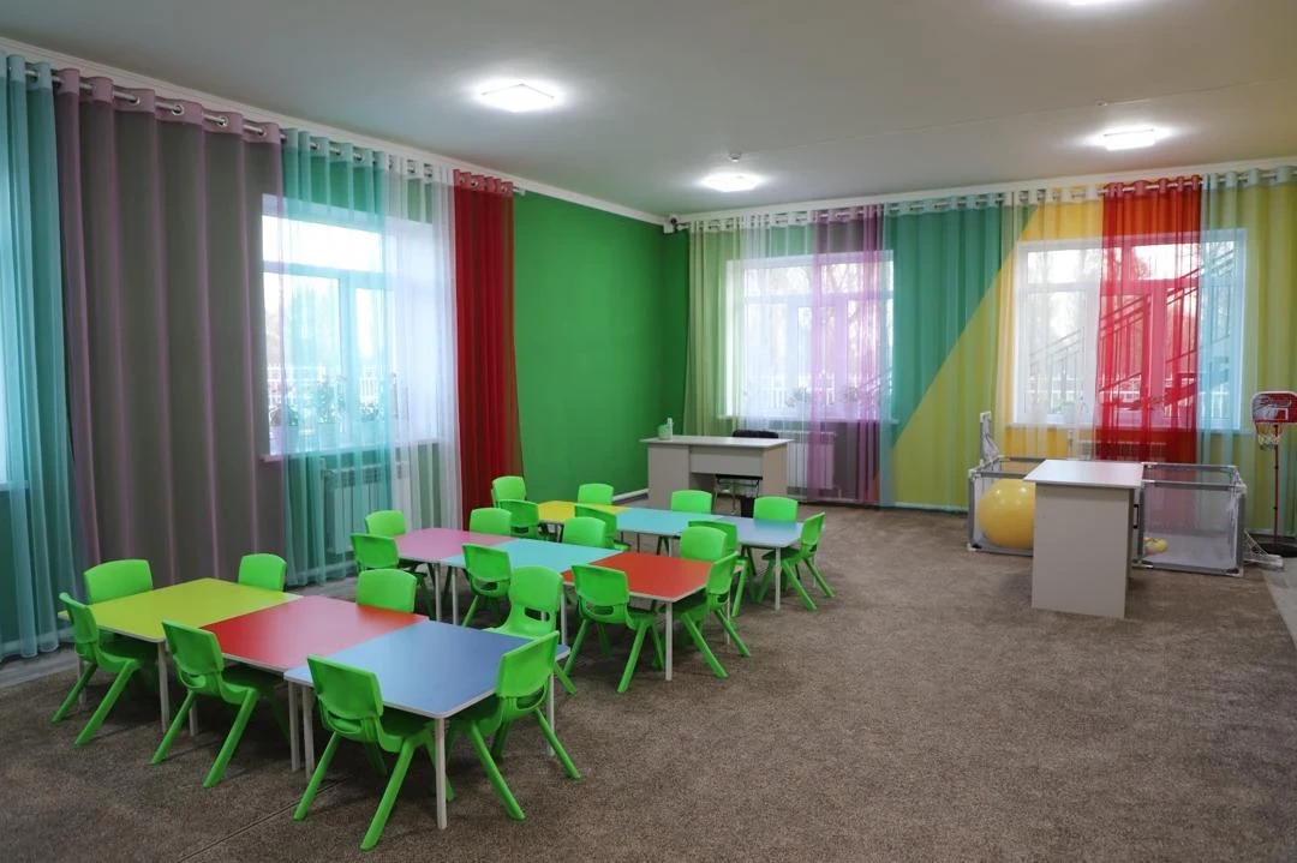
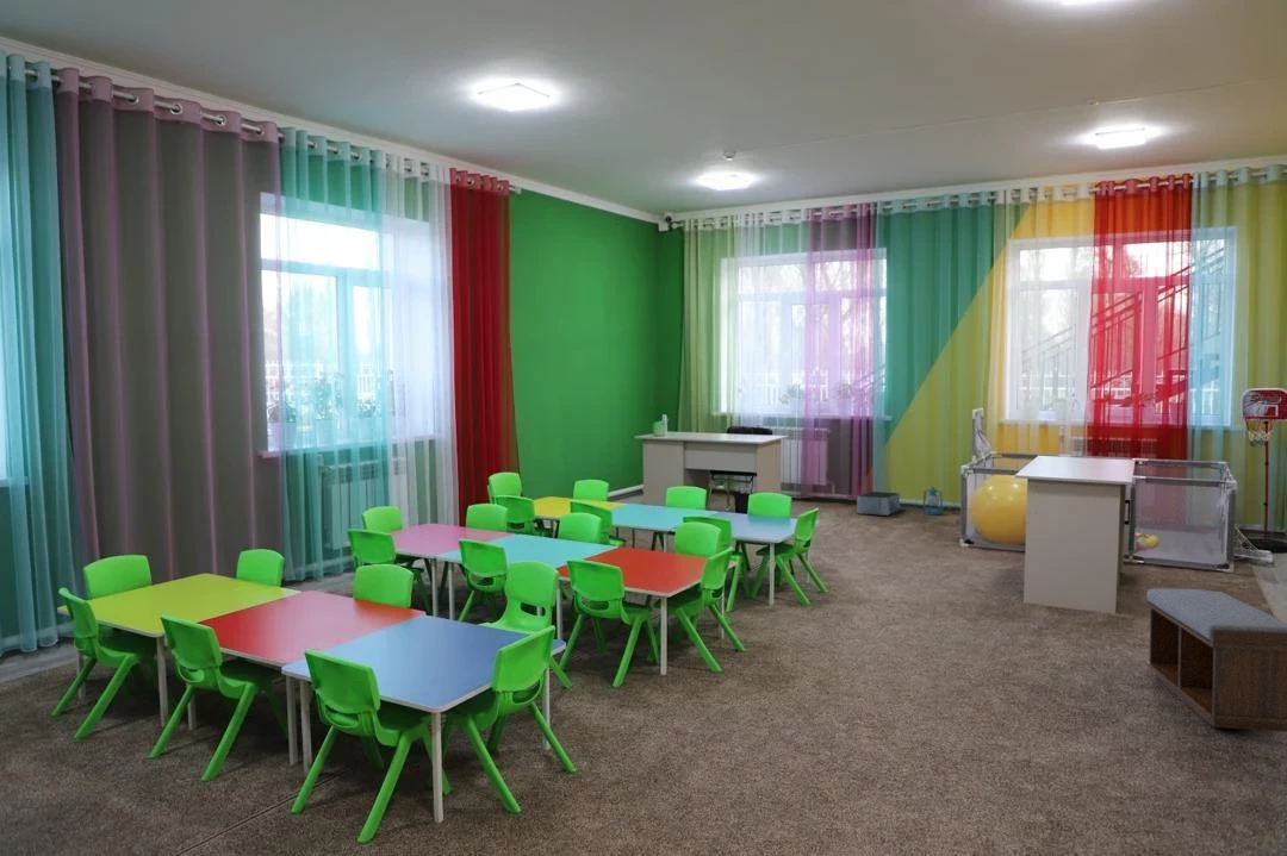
+ bench [1145,587,1287,733]
+ lantern [922,483,944,516]
+ storage bin [856,491,901,517]
